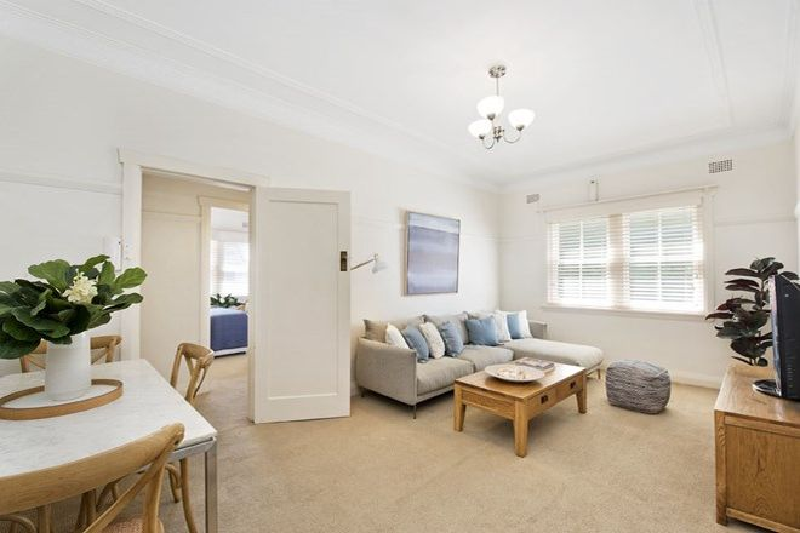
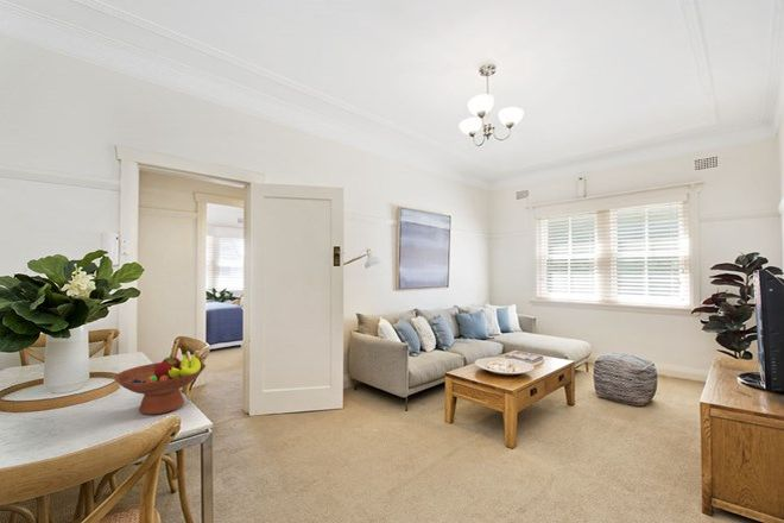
+ fruit bowl [113,349,207,416]
